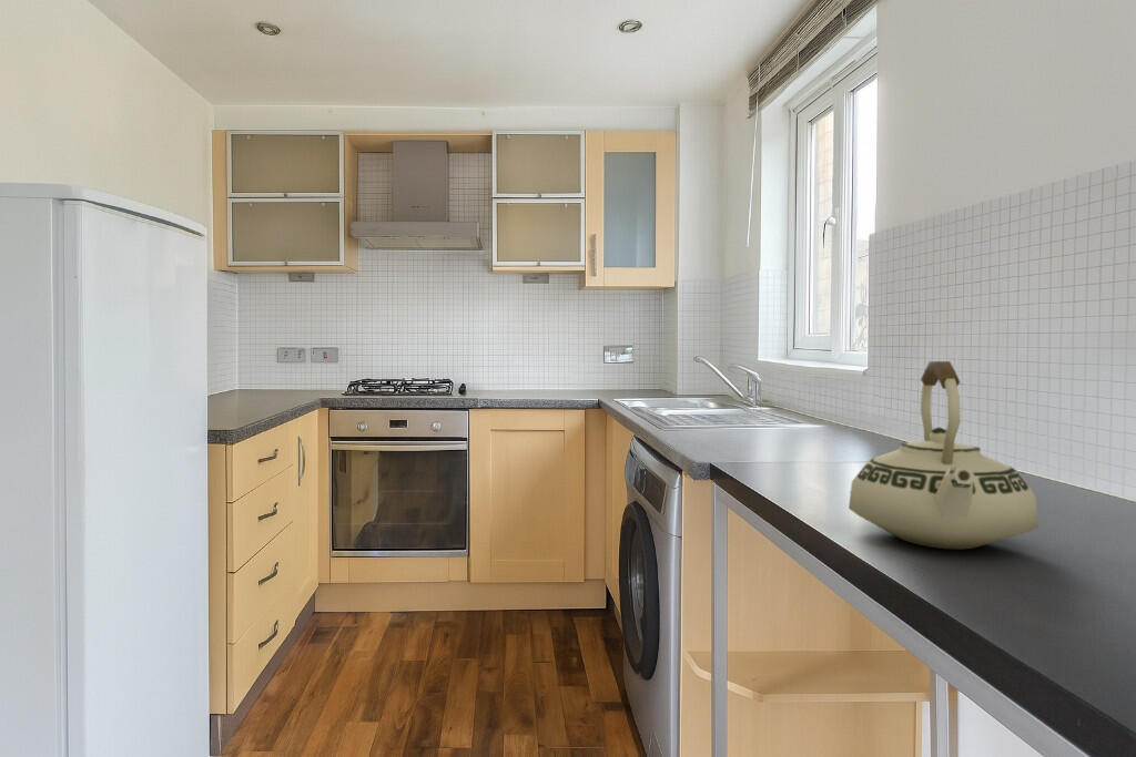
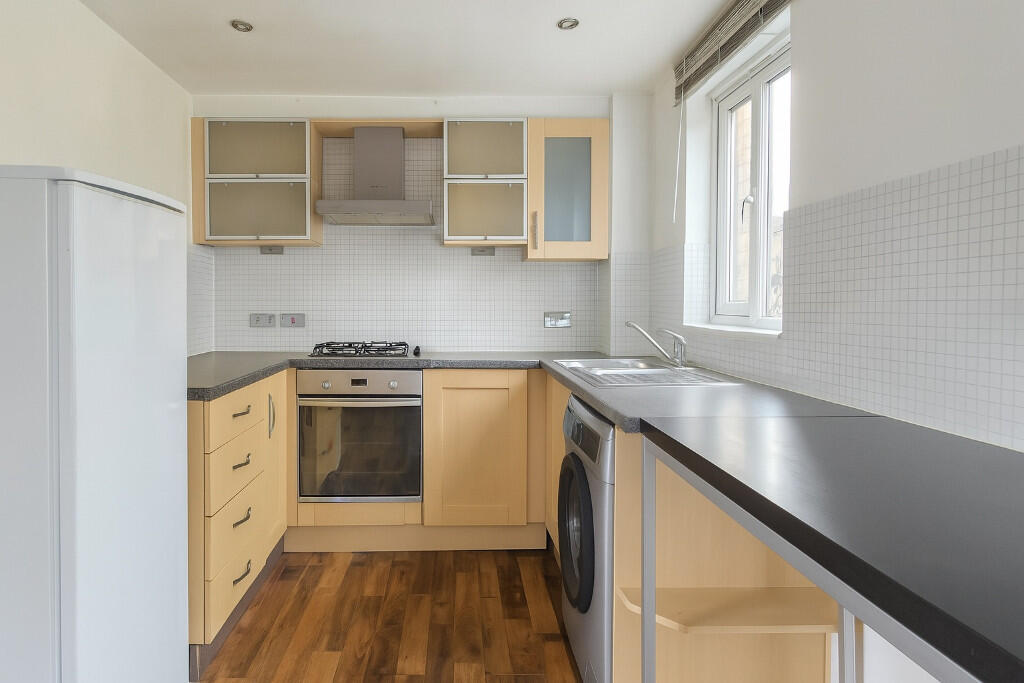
- teakettle [848,360,1039,551]
